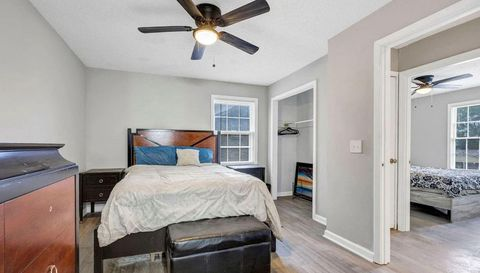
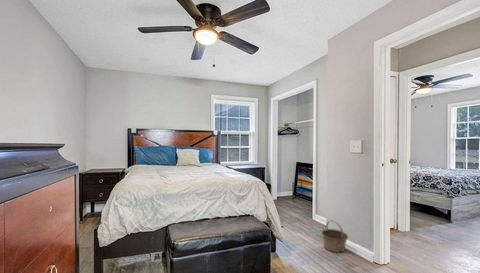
+ basket [320,220,349,254]
